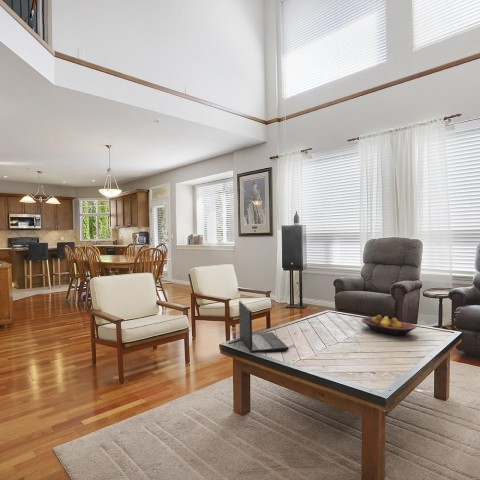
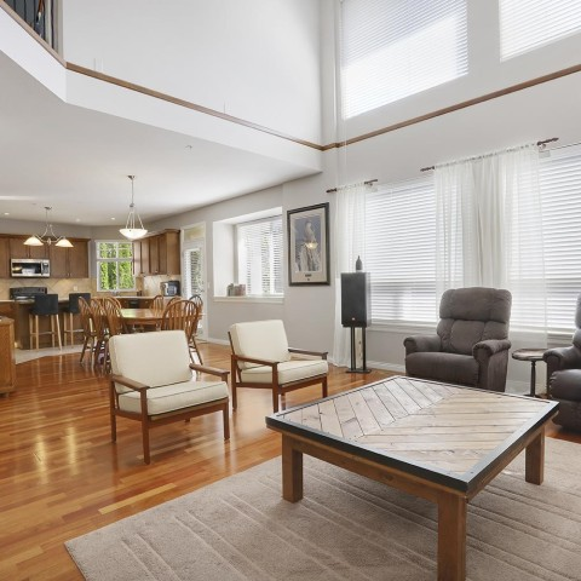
- laptop [238,300,289,354]
- fruit bowl [360,314,417,336]
